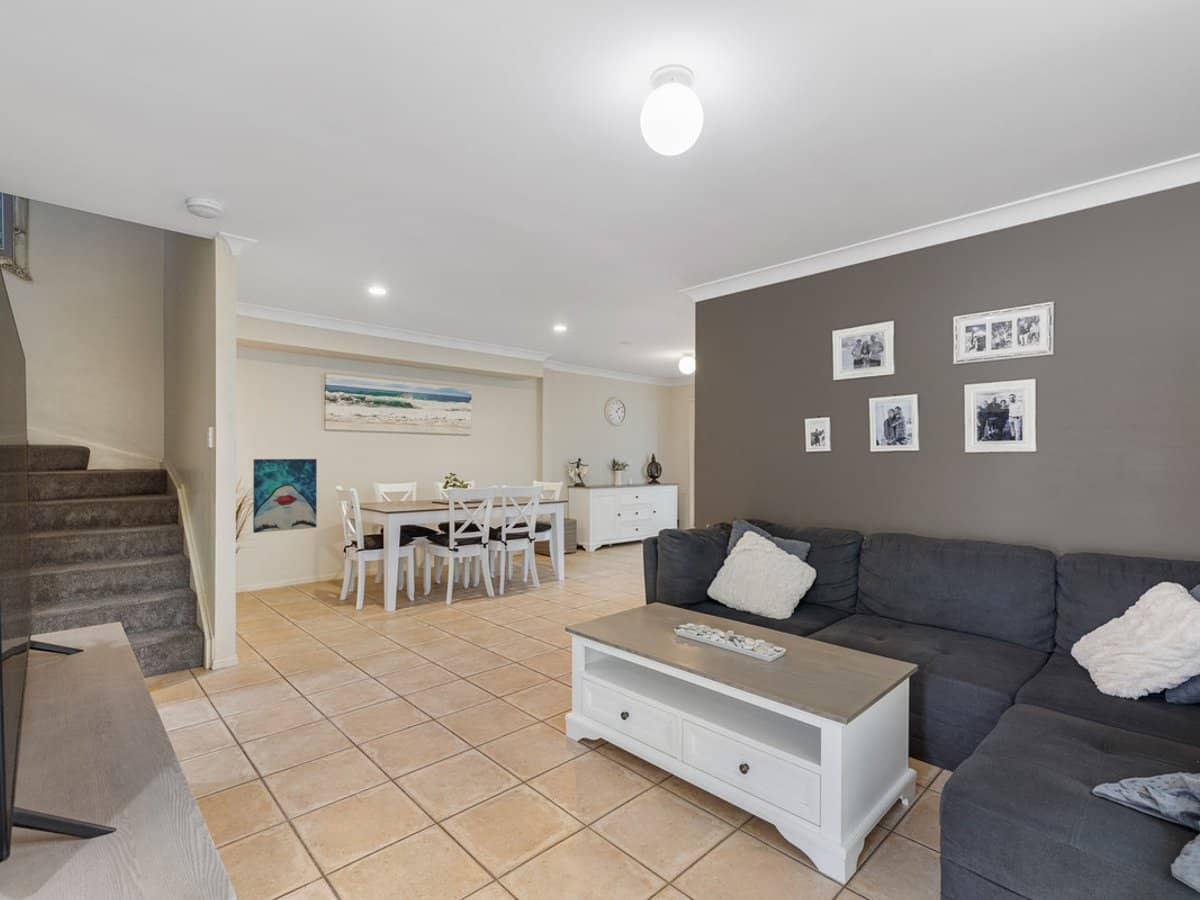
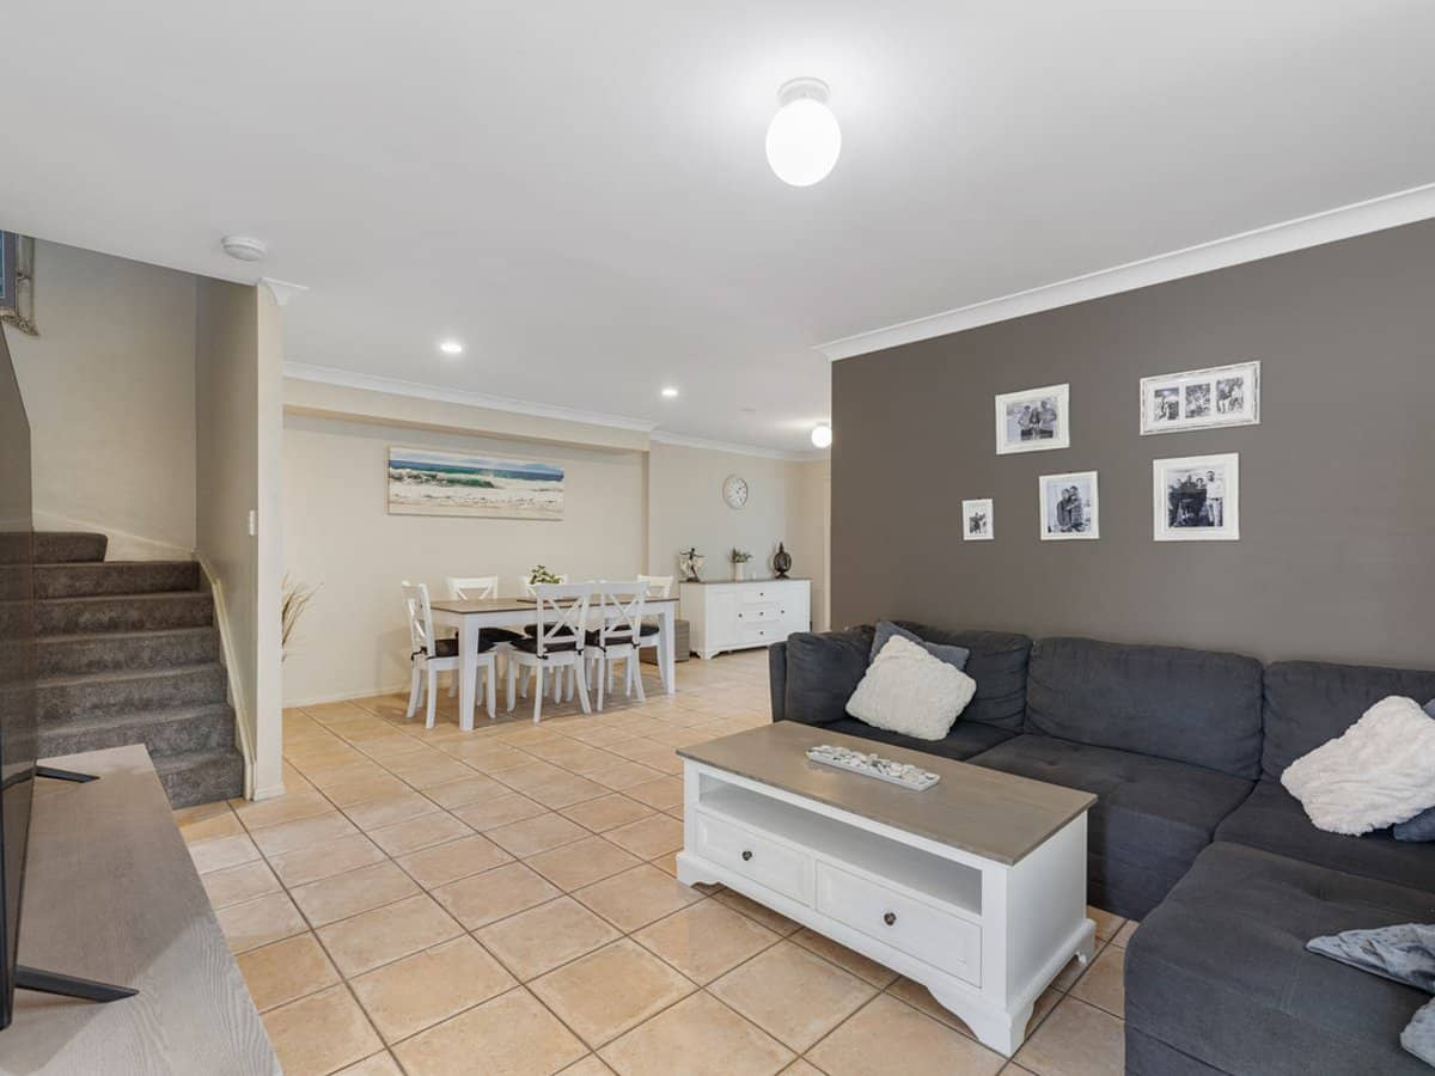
- wall art [252,458,318,534]
